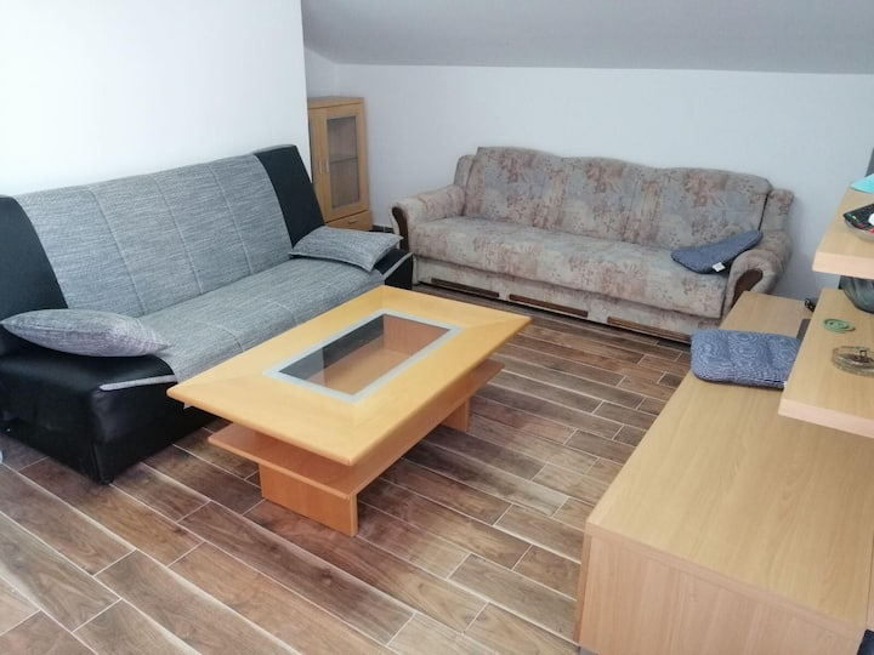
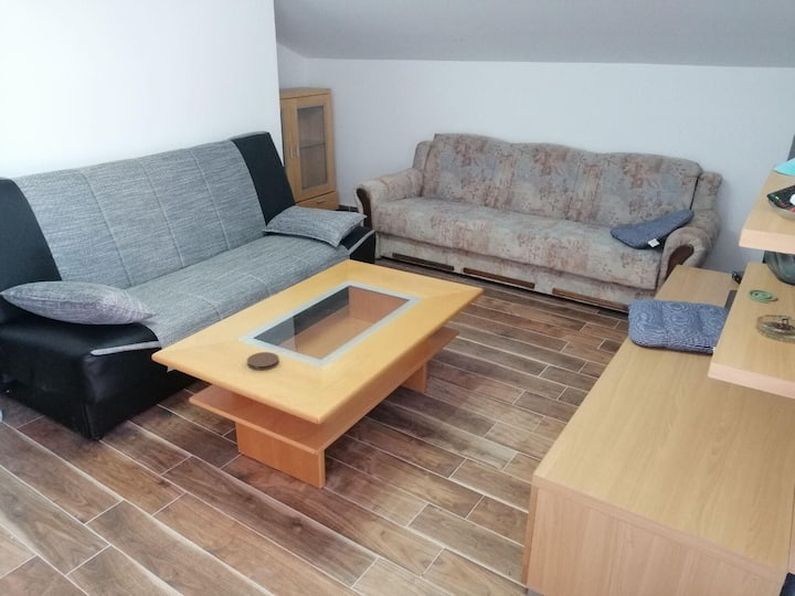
+ coaster [246,351,279,371]
